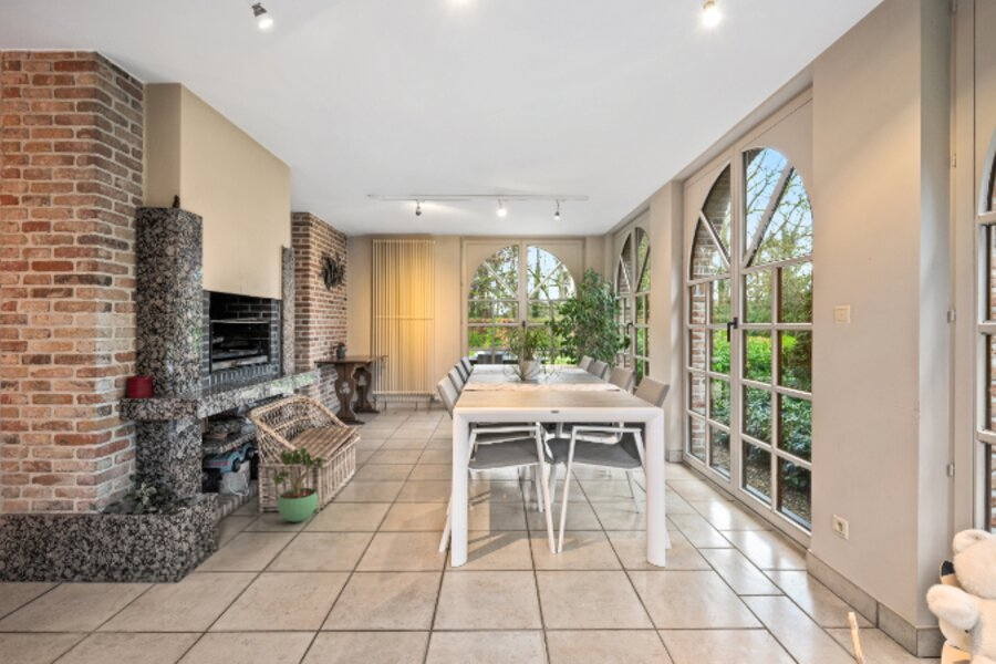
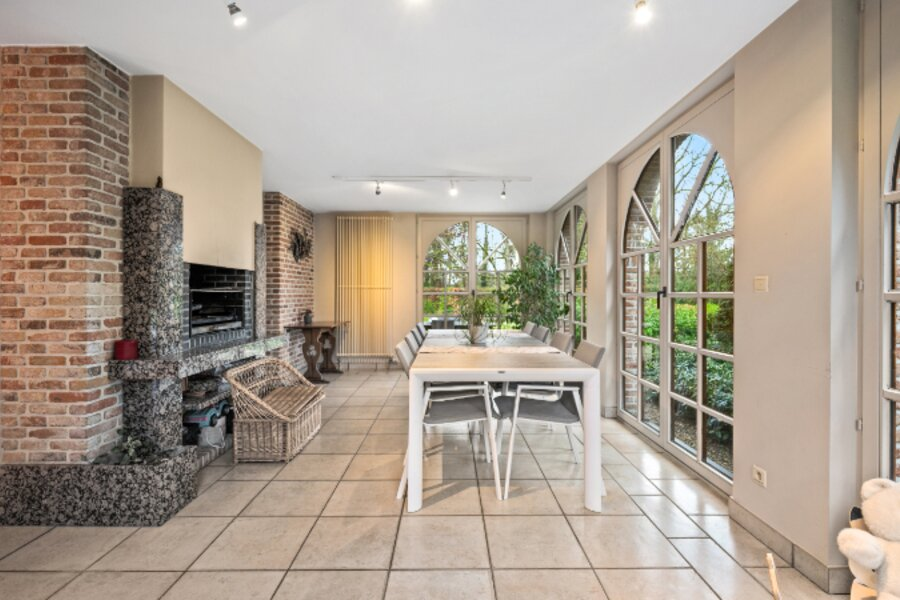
- potted plant [271,446,323,522]
